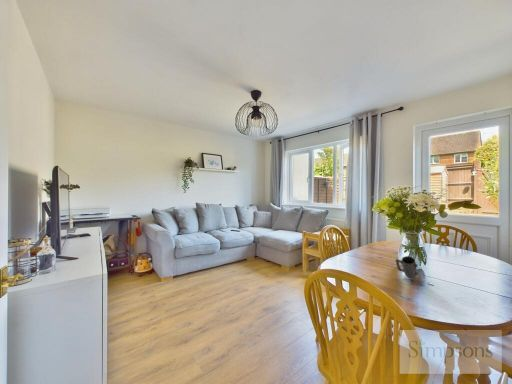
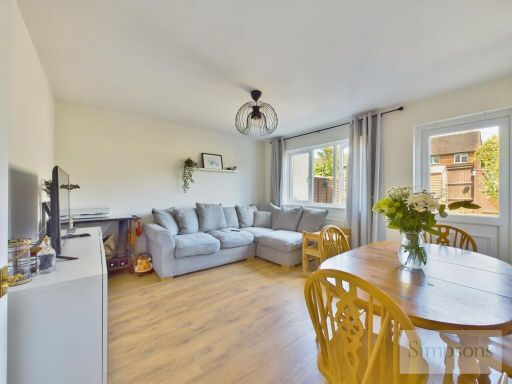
- mug [394,255,419,279]
